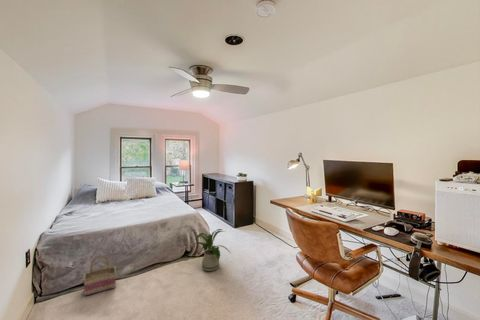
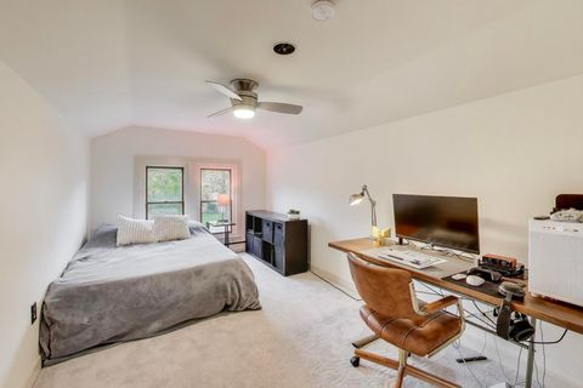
- basket [83,255,117,297]
- house plant [189,228,231,272]
